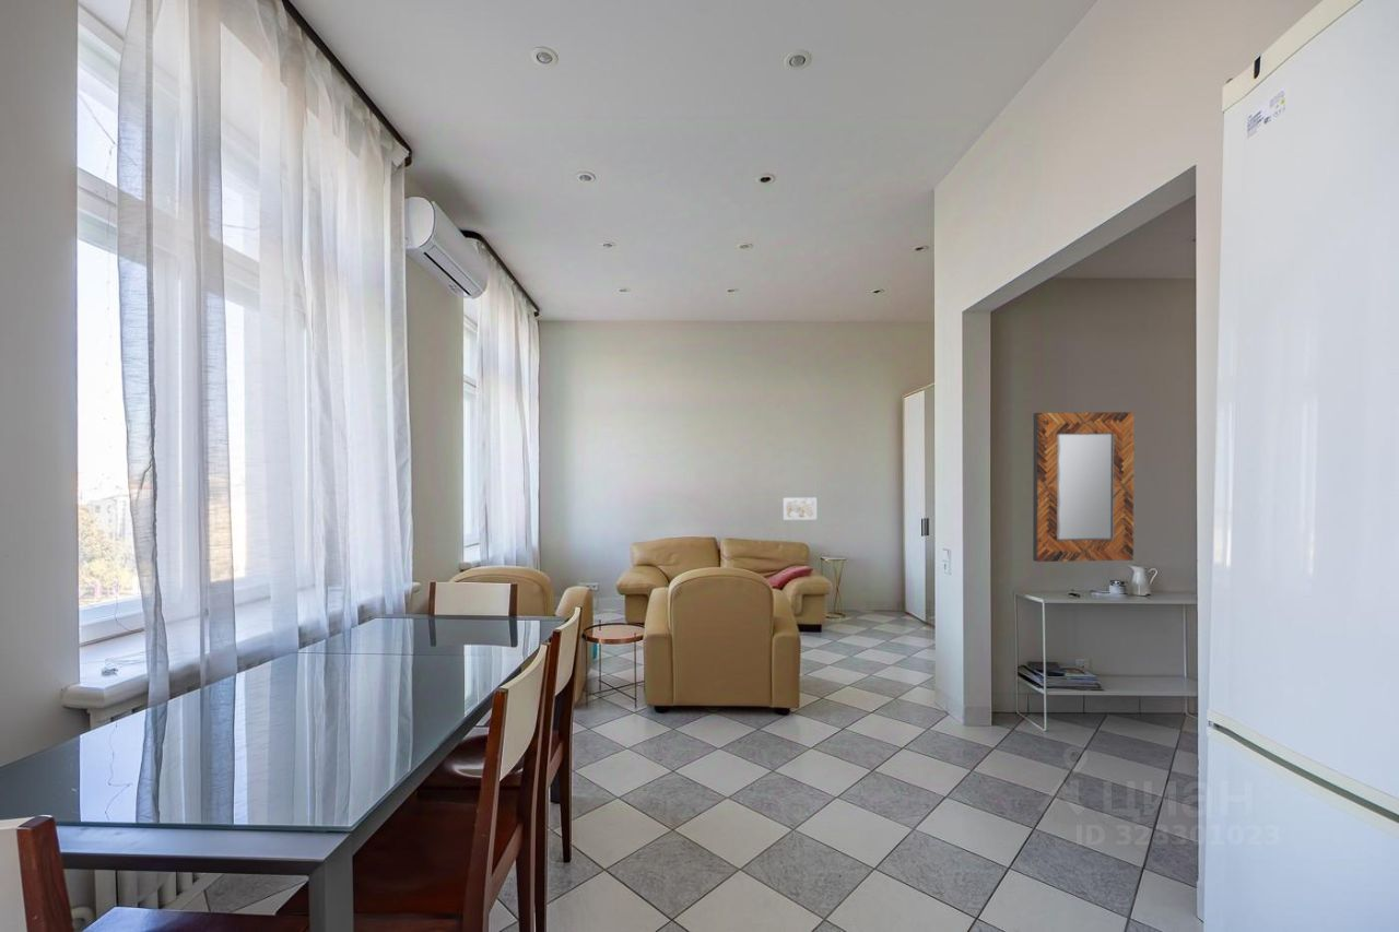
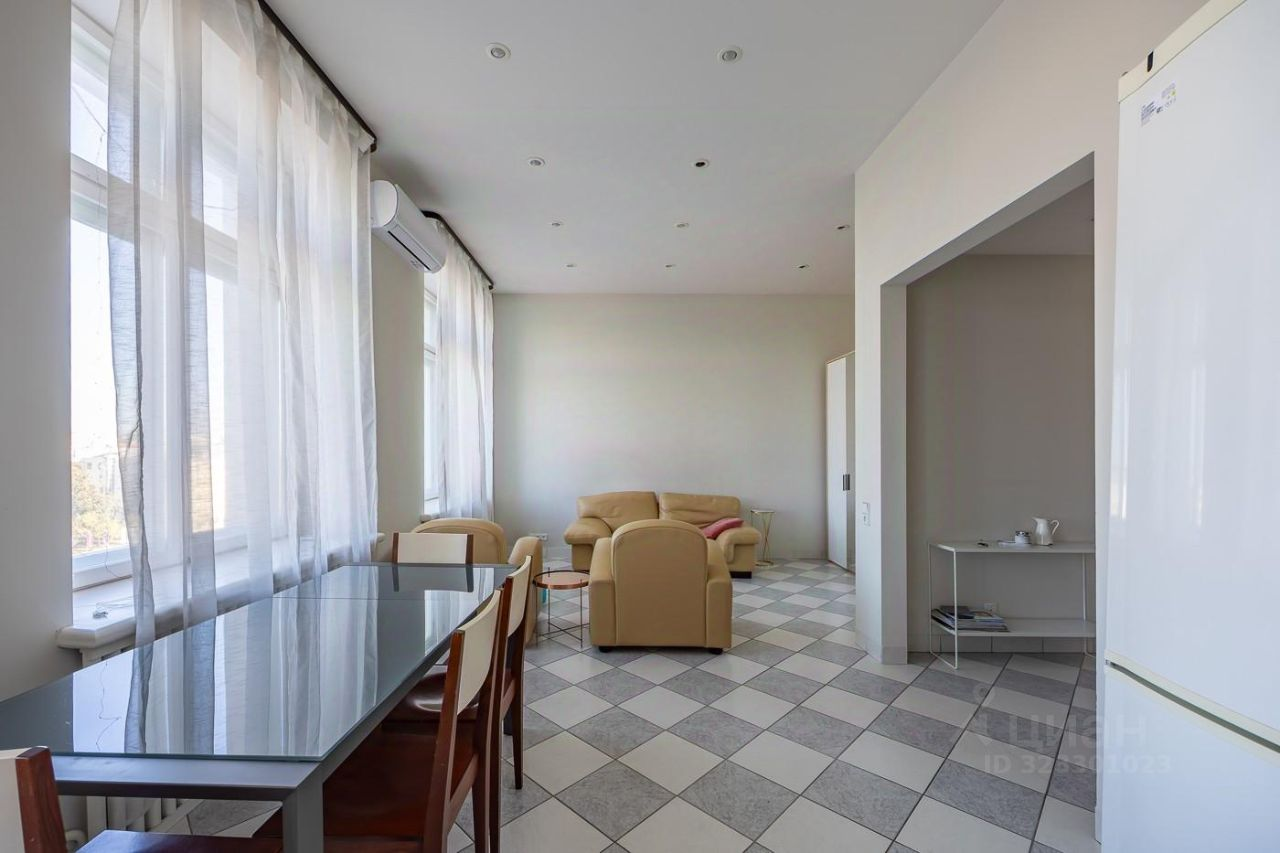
- wall art [783,496,818,521]
- home mirror [1032,411,1136,563]
